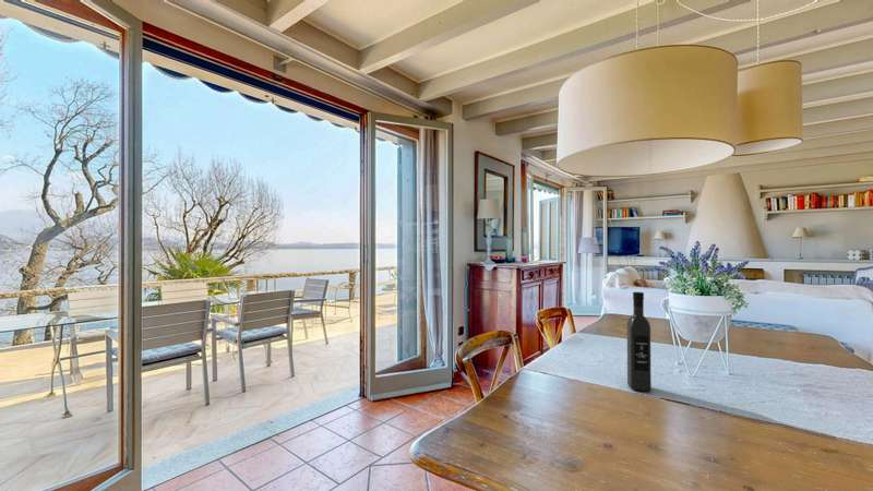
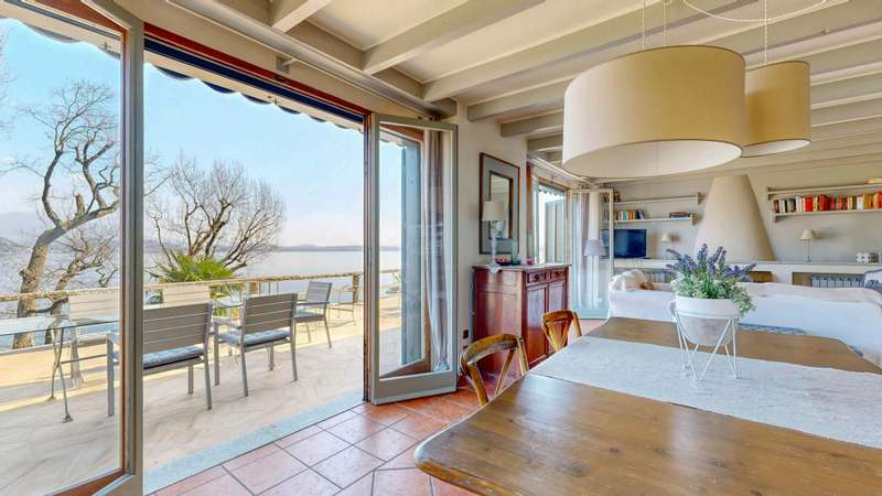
- wine bottle [626,291,653,393]
